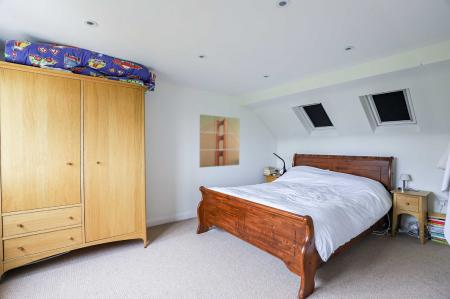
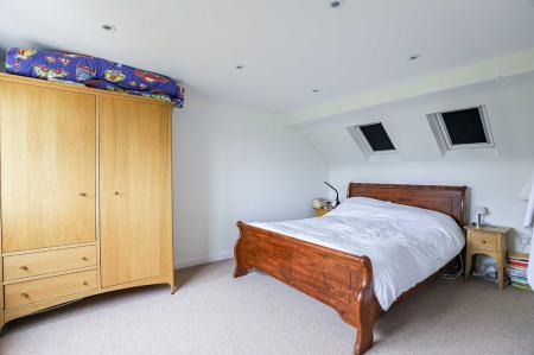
- wall art [199,113,241,168]
